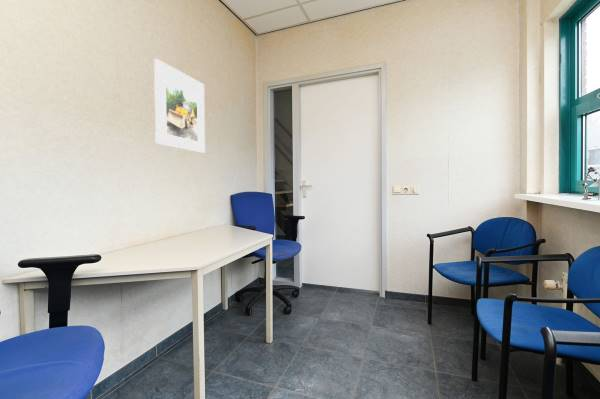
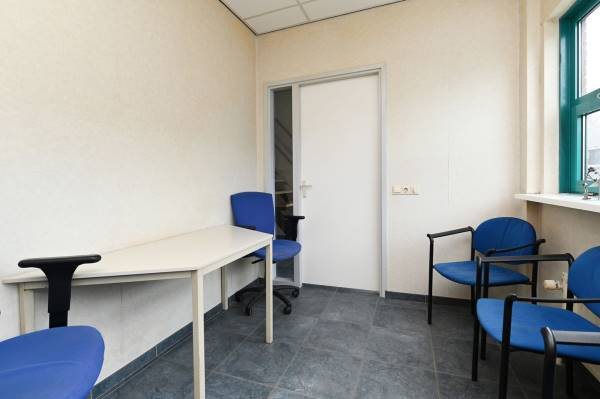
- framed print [153,58,206,154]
